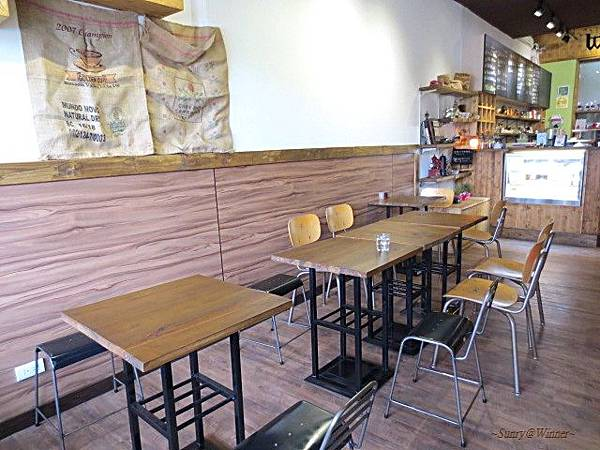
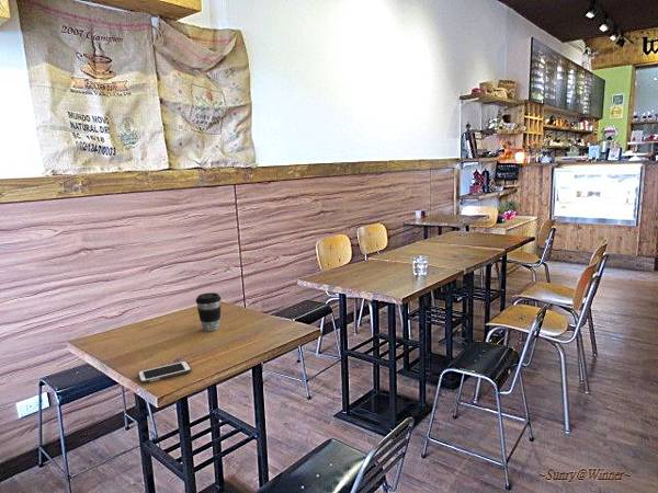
+ cell phone [137,359,193,385]
+ coffee cup [195,291,222,332]
